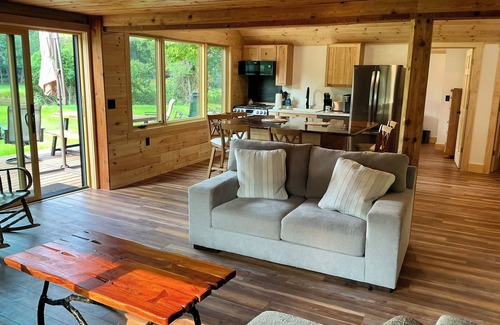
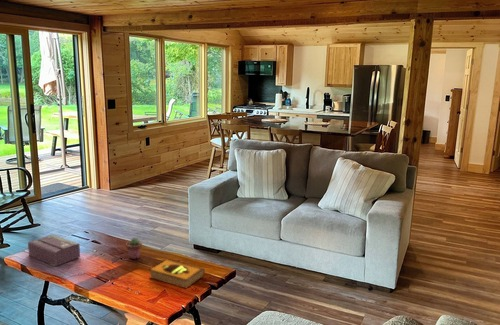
+ tissue box [27,233,81,267]
+ hardback book [149,258,206,289]
+ potted succulent [125,237,143,260]
